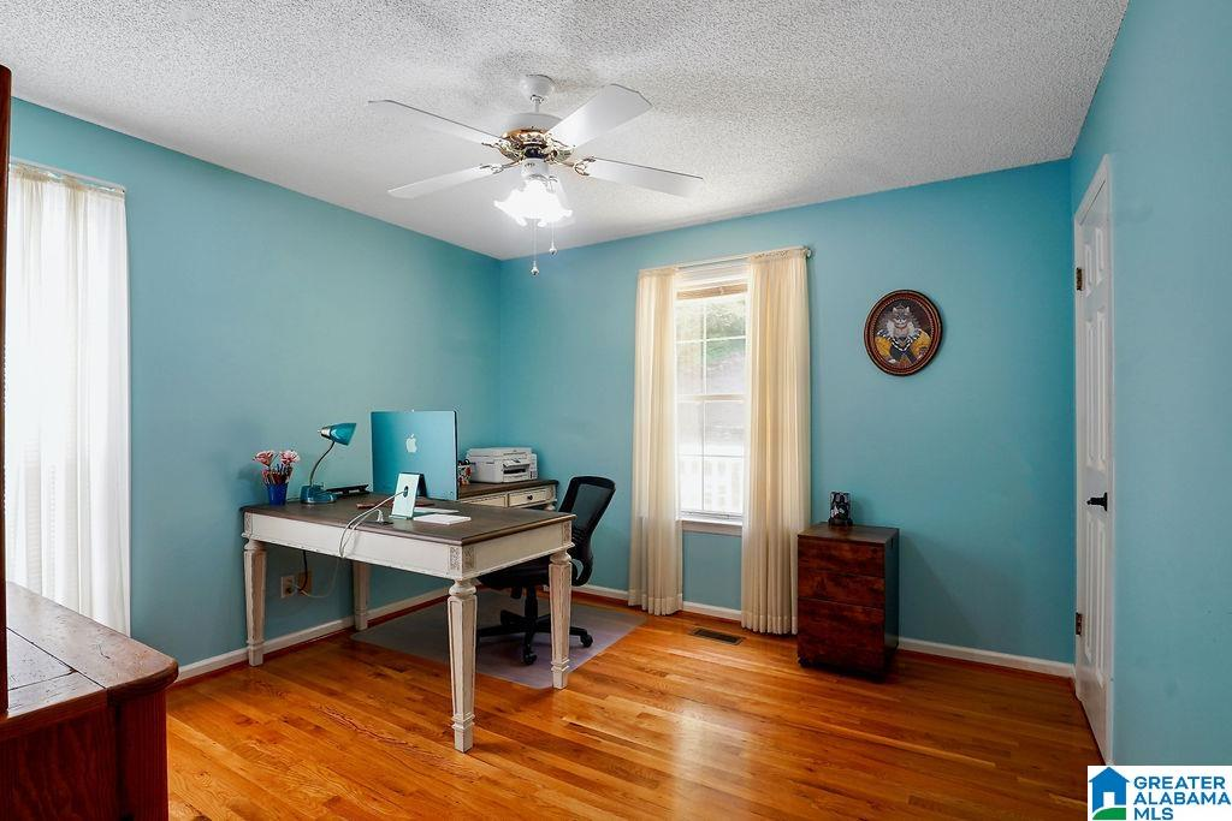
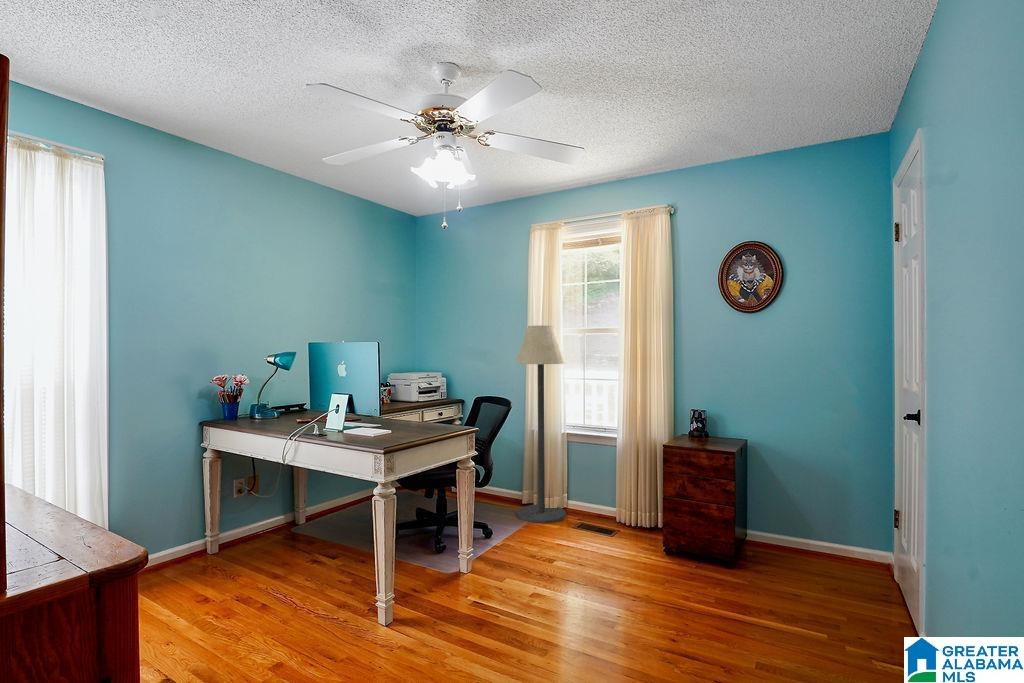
+ floor lamp [515,325,567,524]
